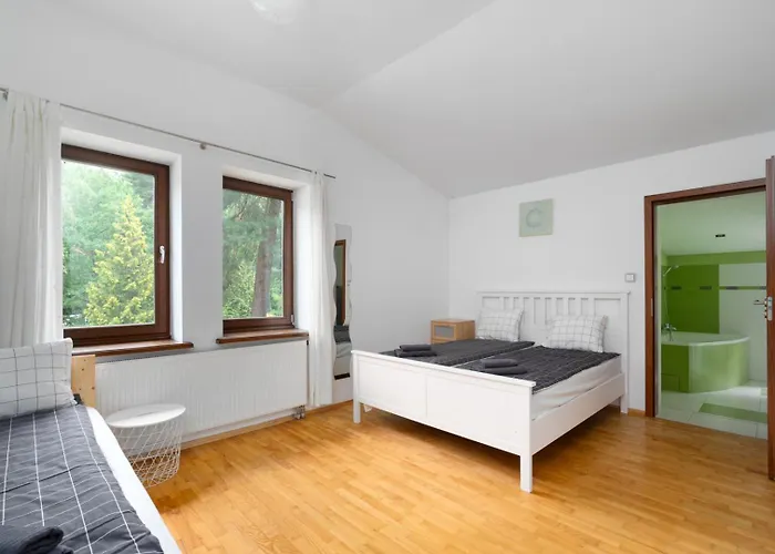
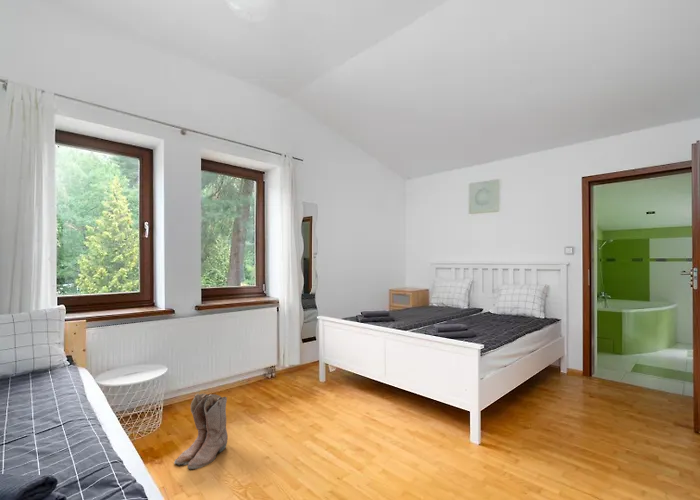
+ boots [173,392,229,470]
